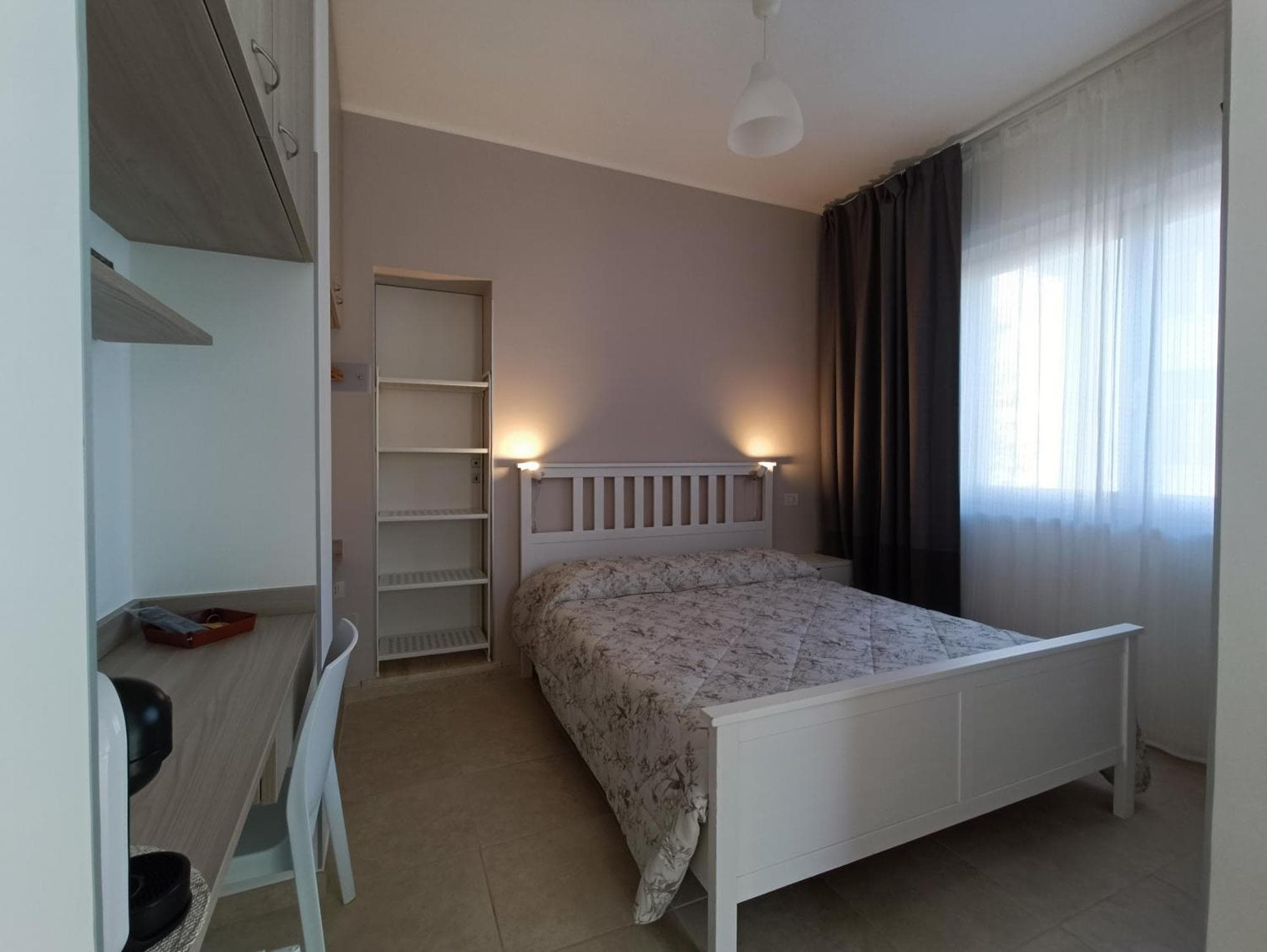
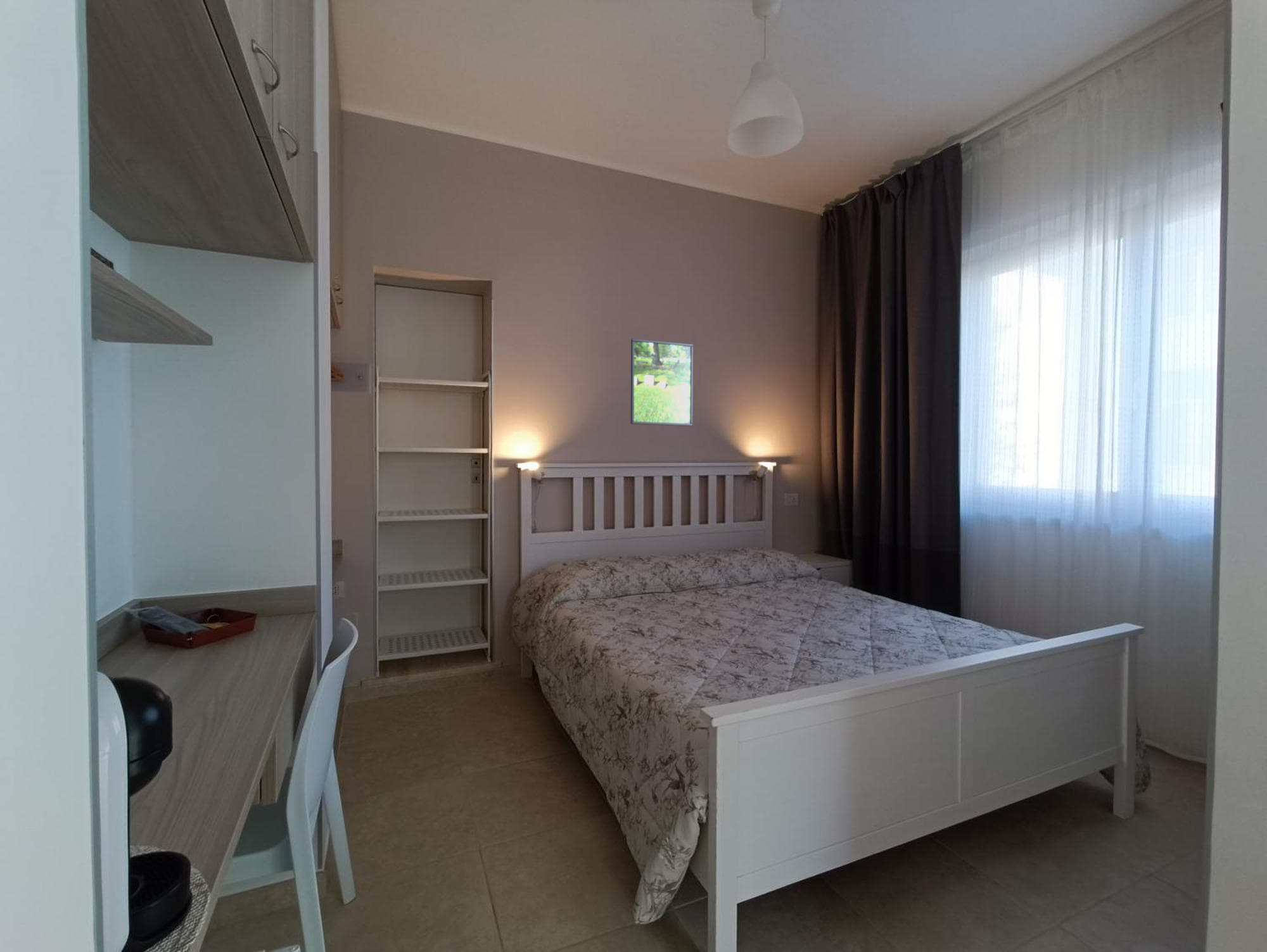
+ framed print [630,338,694,427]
